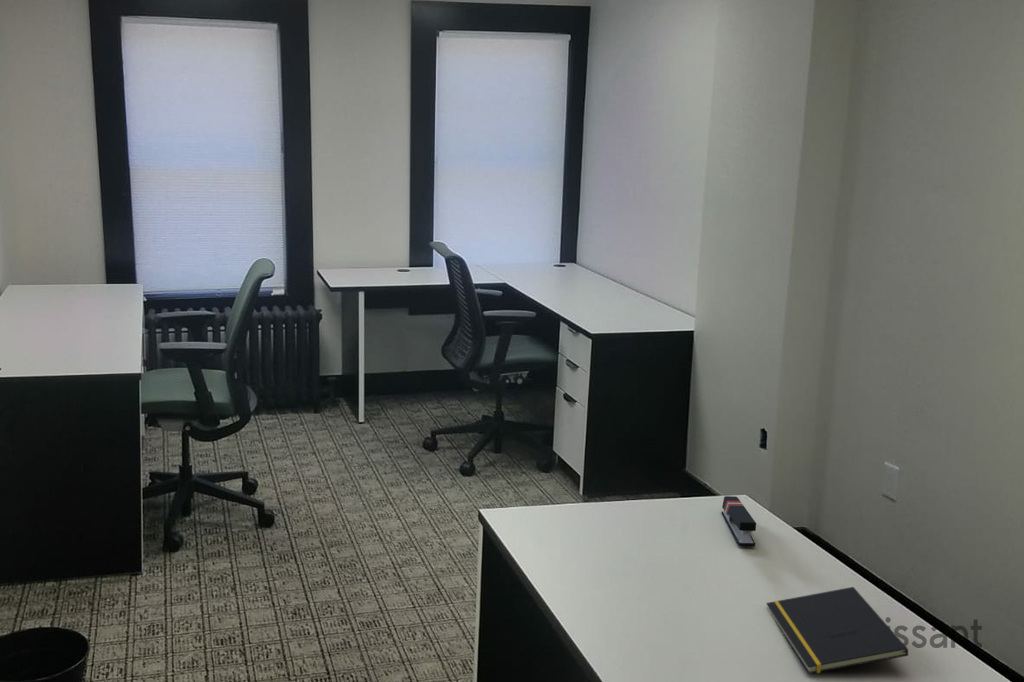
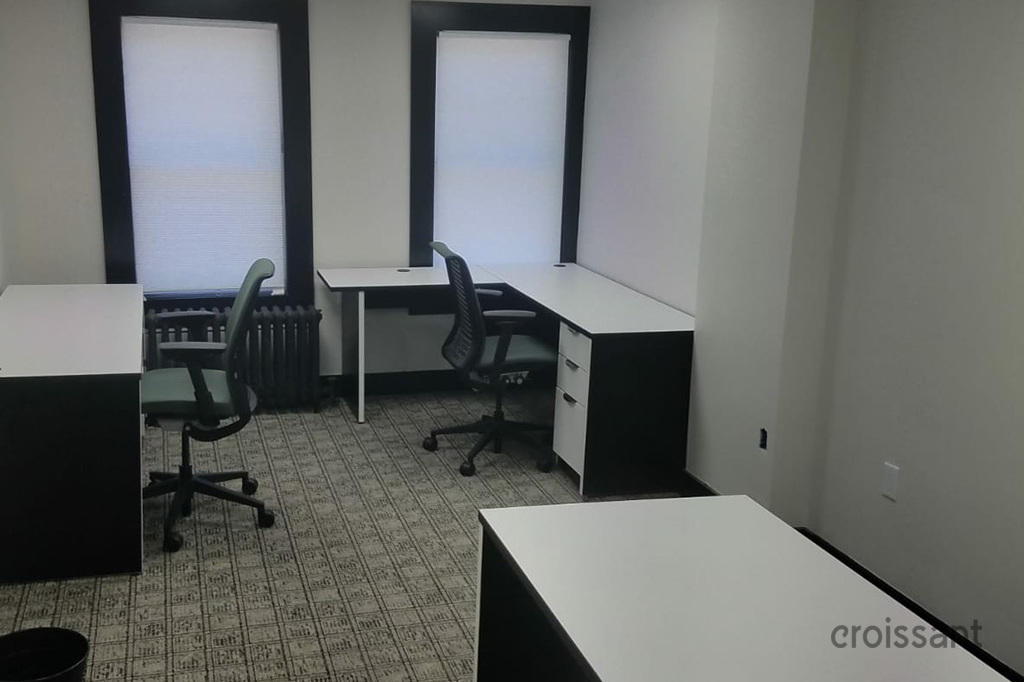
- notepad [765,586,909,675]
- stapler [720,495,757,547]
